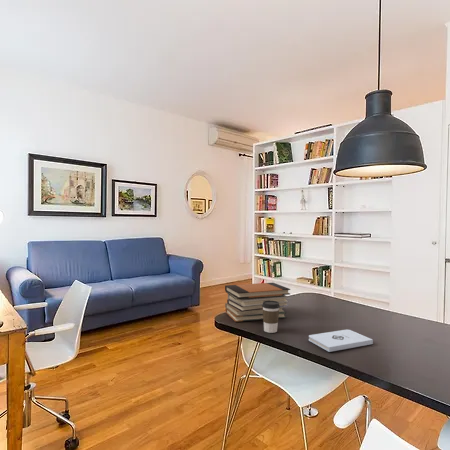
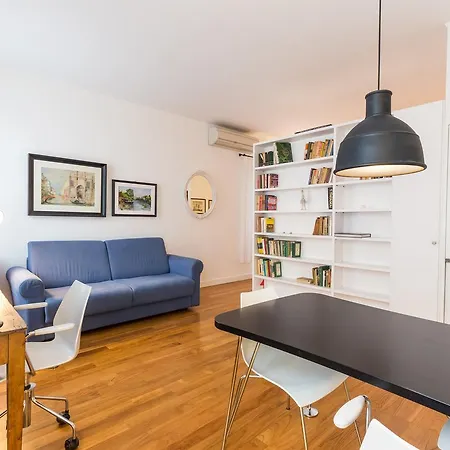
- notepad [308,329,374,353]
- book stack [224,282,291,323]
- coffee cup [262,300,280,334]
